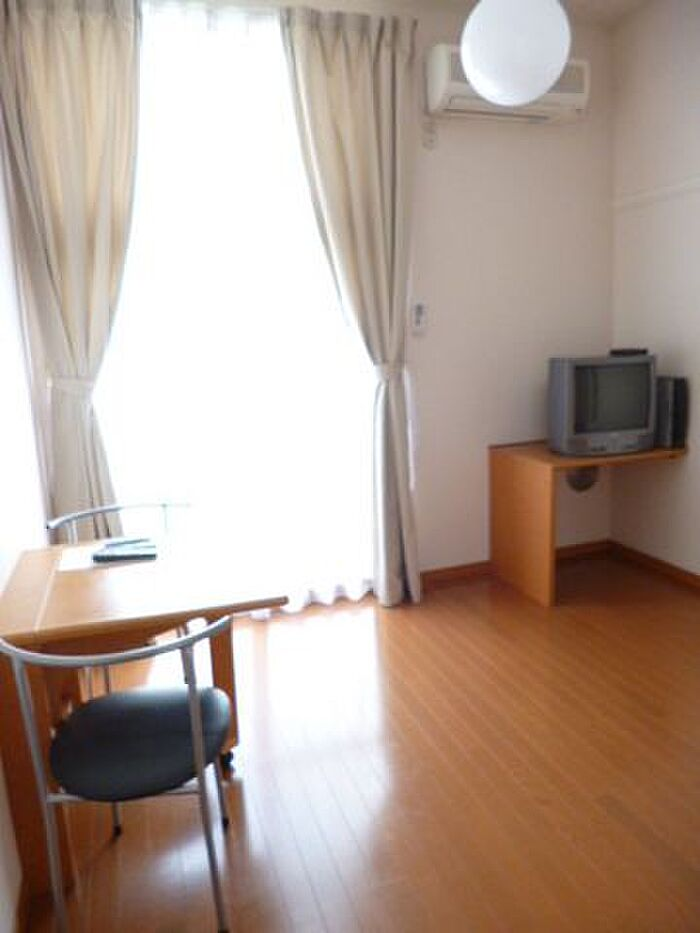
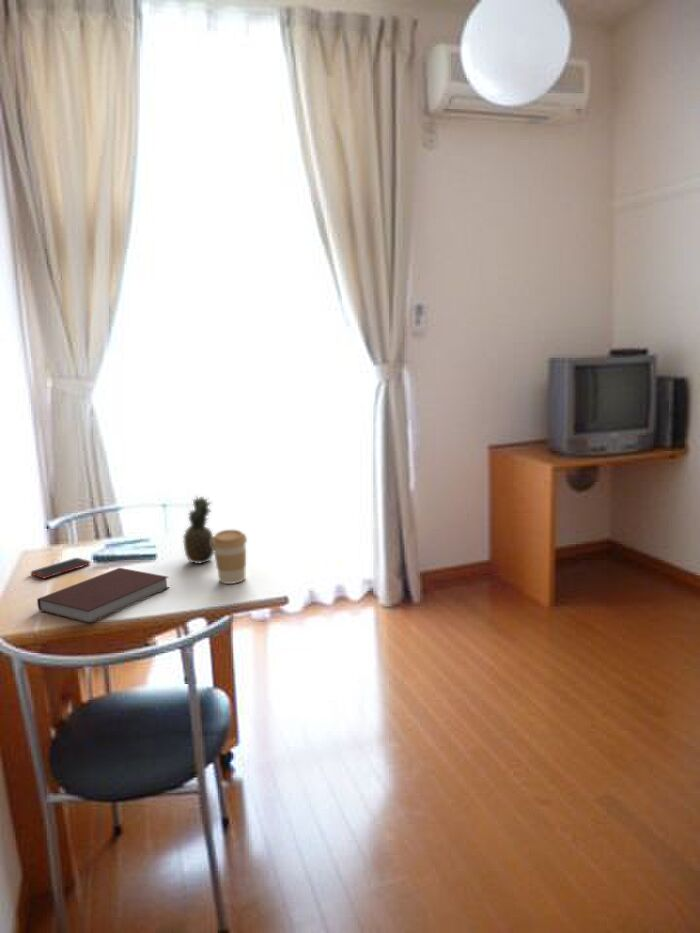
+ notebook [36,567,171,625]
+ coffee cup [212,529,248,585]
+ cell phone [30,557,92,579]
+ fruit [182,494,215,565]
